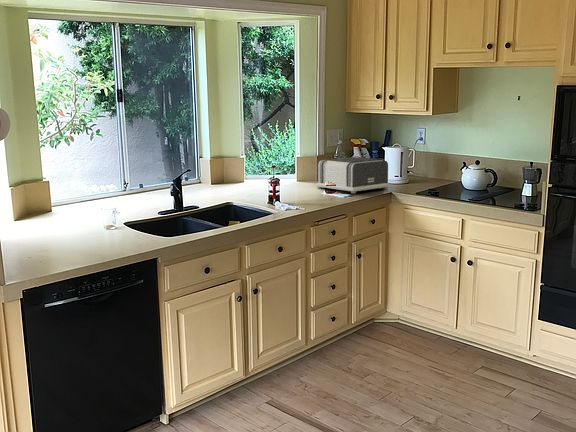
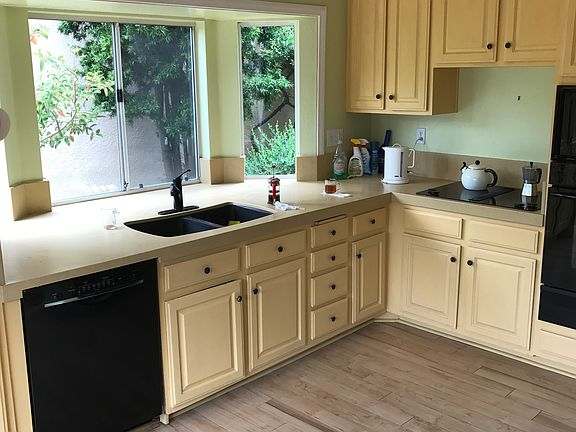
- toaster [316,156,390,194]
